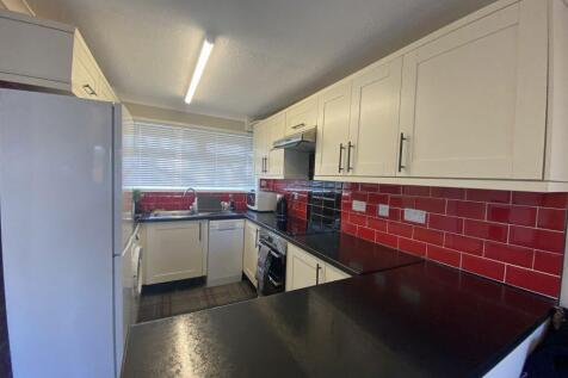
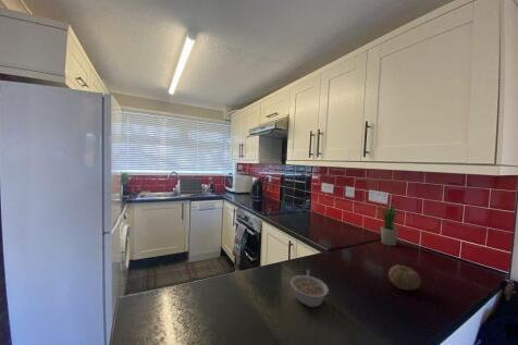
+ fruit [387,263,422,292]
+ legume [289,269,330,308]
+ potted plant [379,198,399,247]
